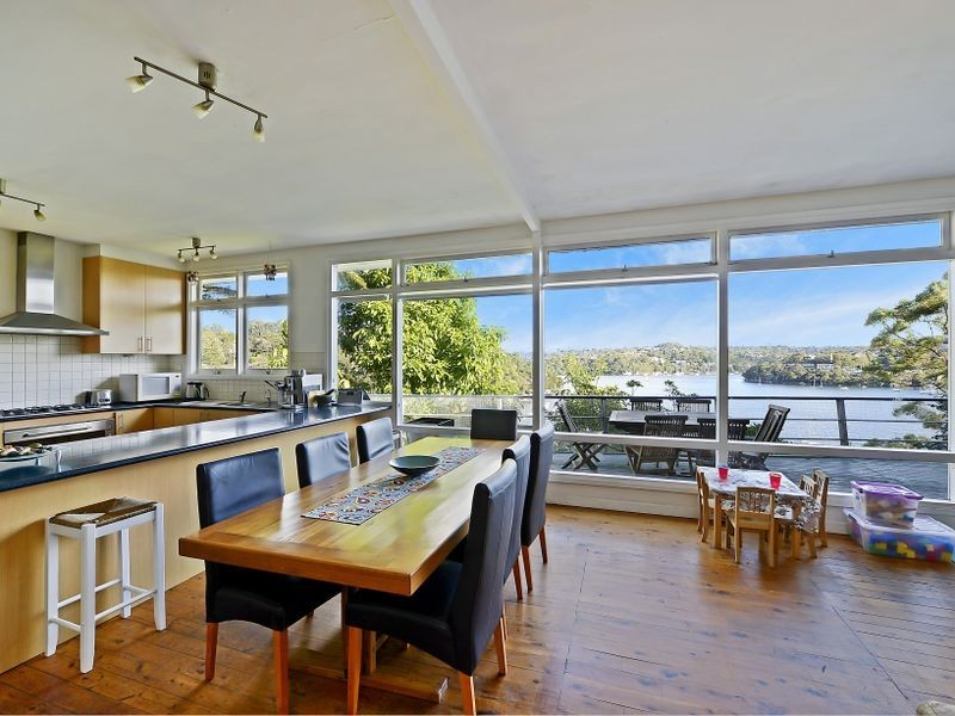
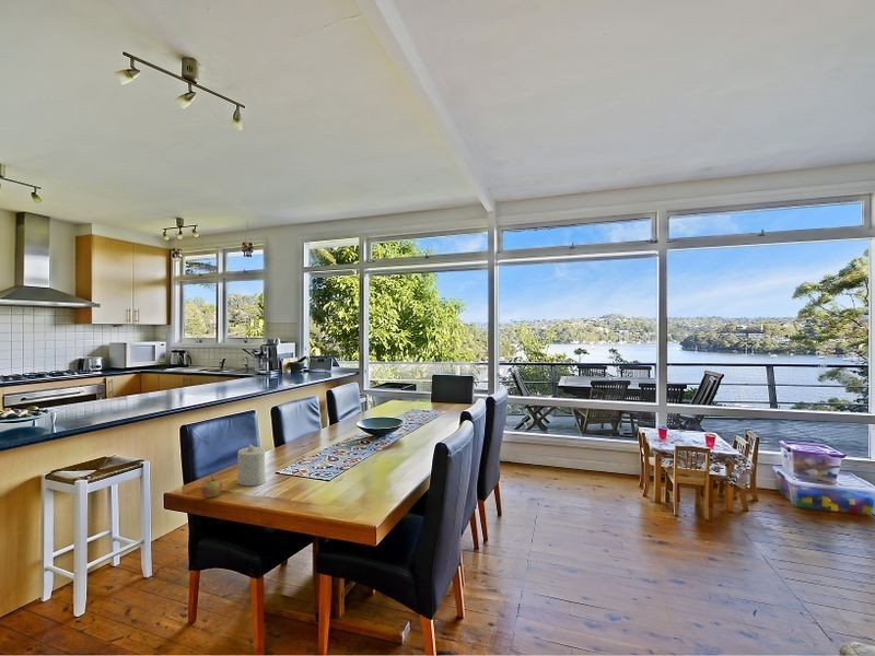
+ candle [236,443,267,487]
+ apple [200,475,223,499]
